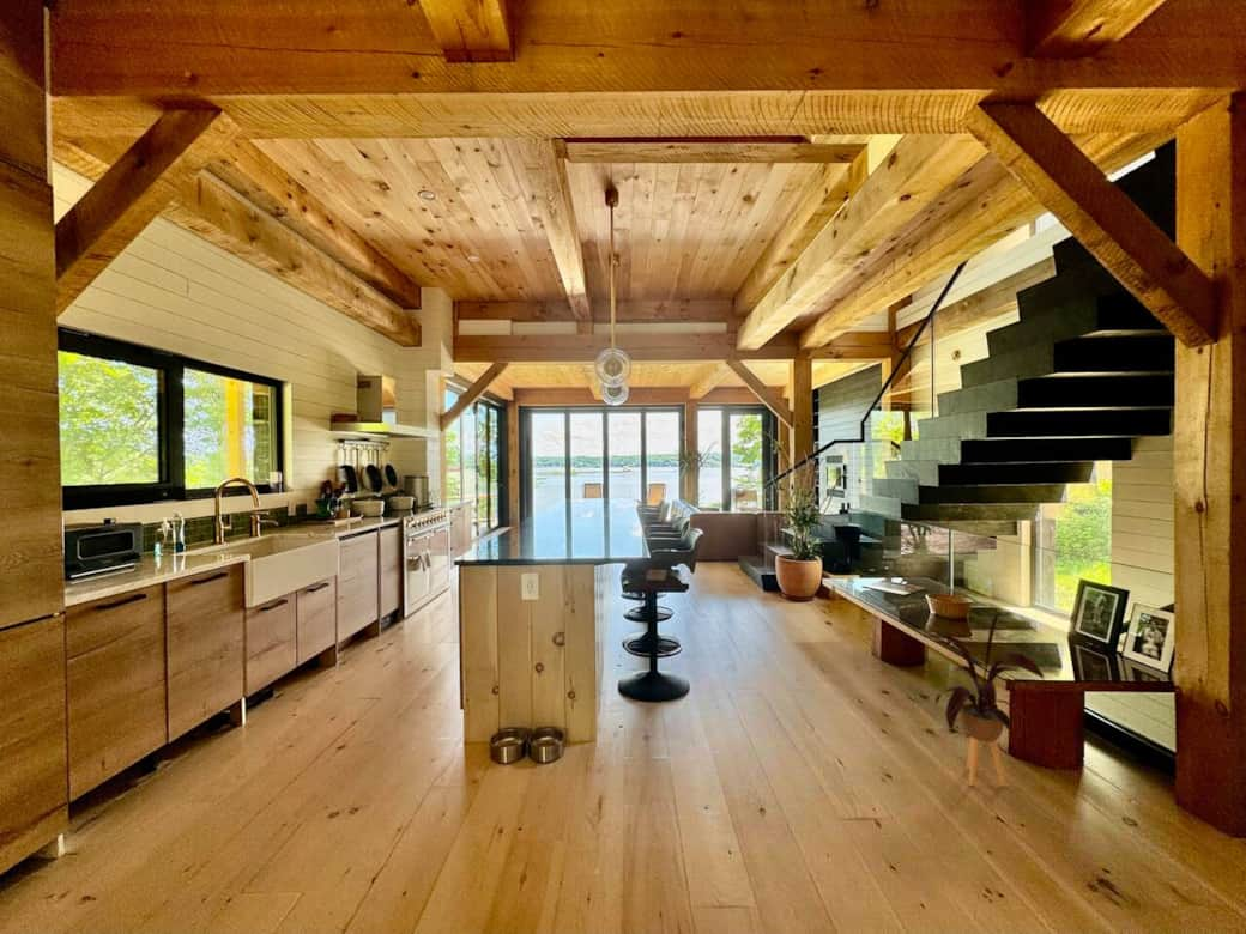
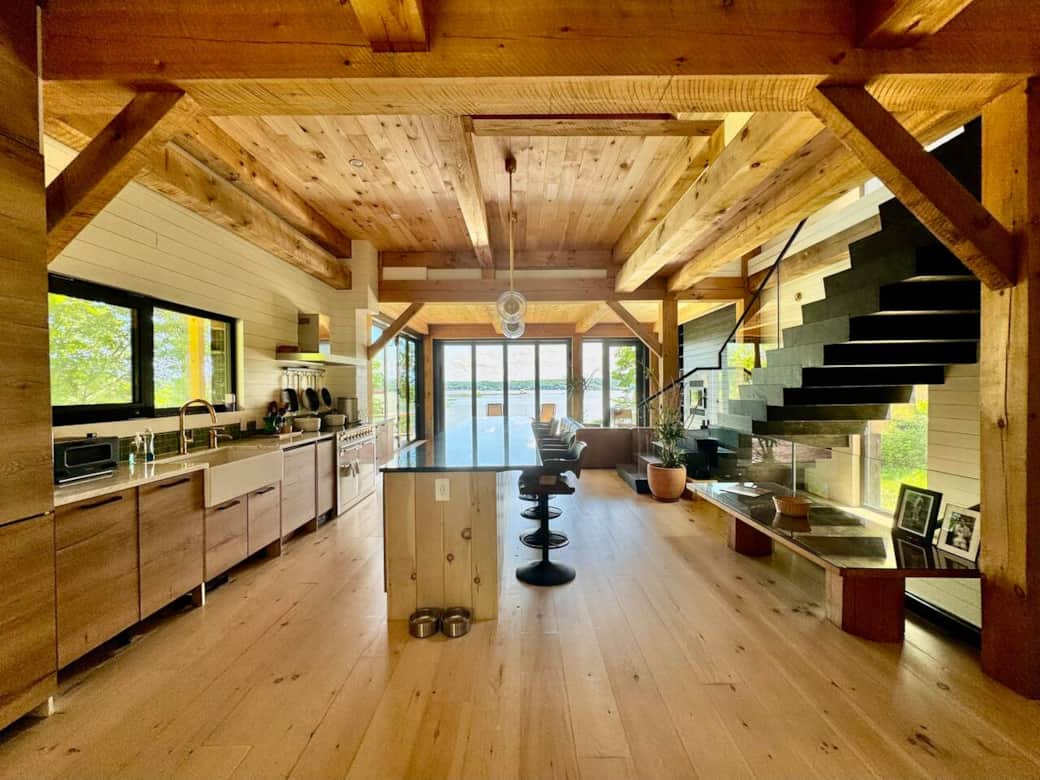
- house plant [919,611,1046,788]
